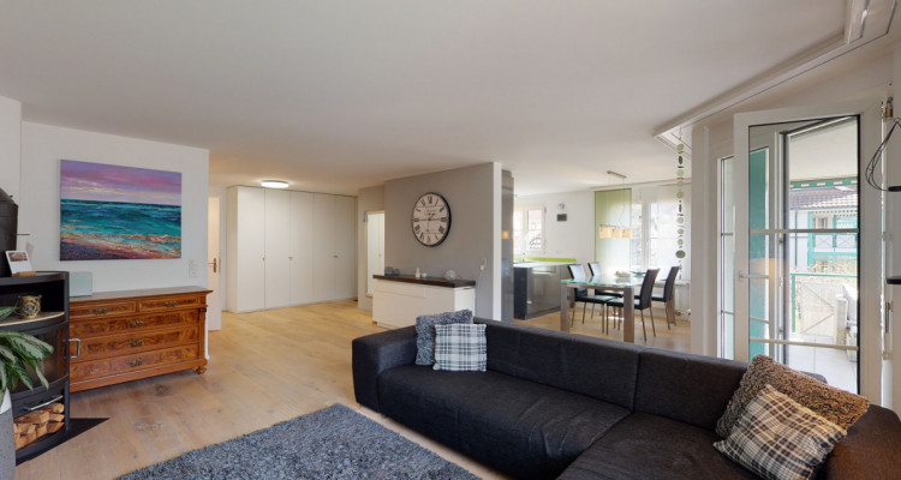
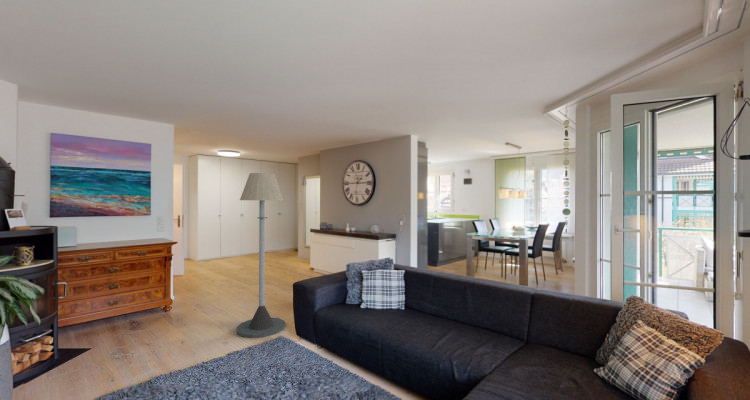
+ floor lamp [235,172,287,339]
